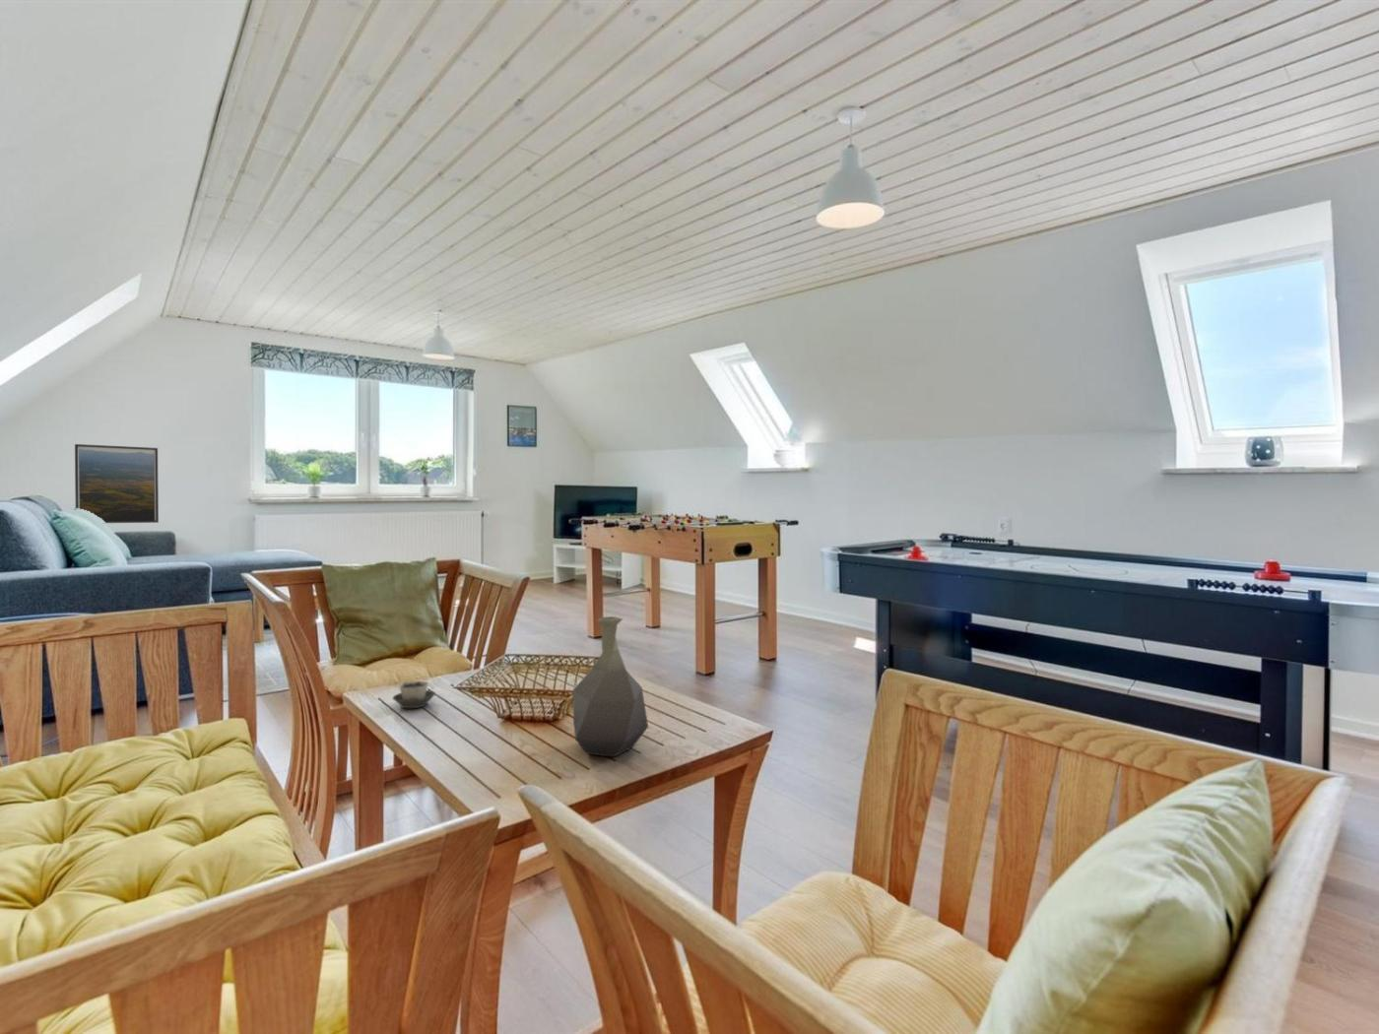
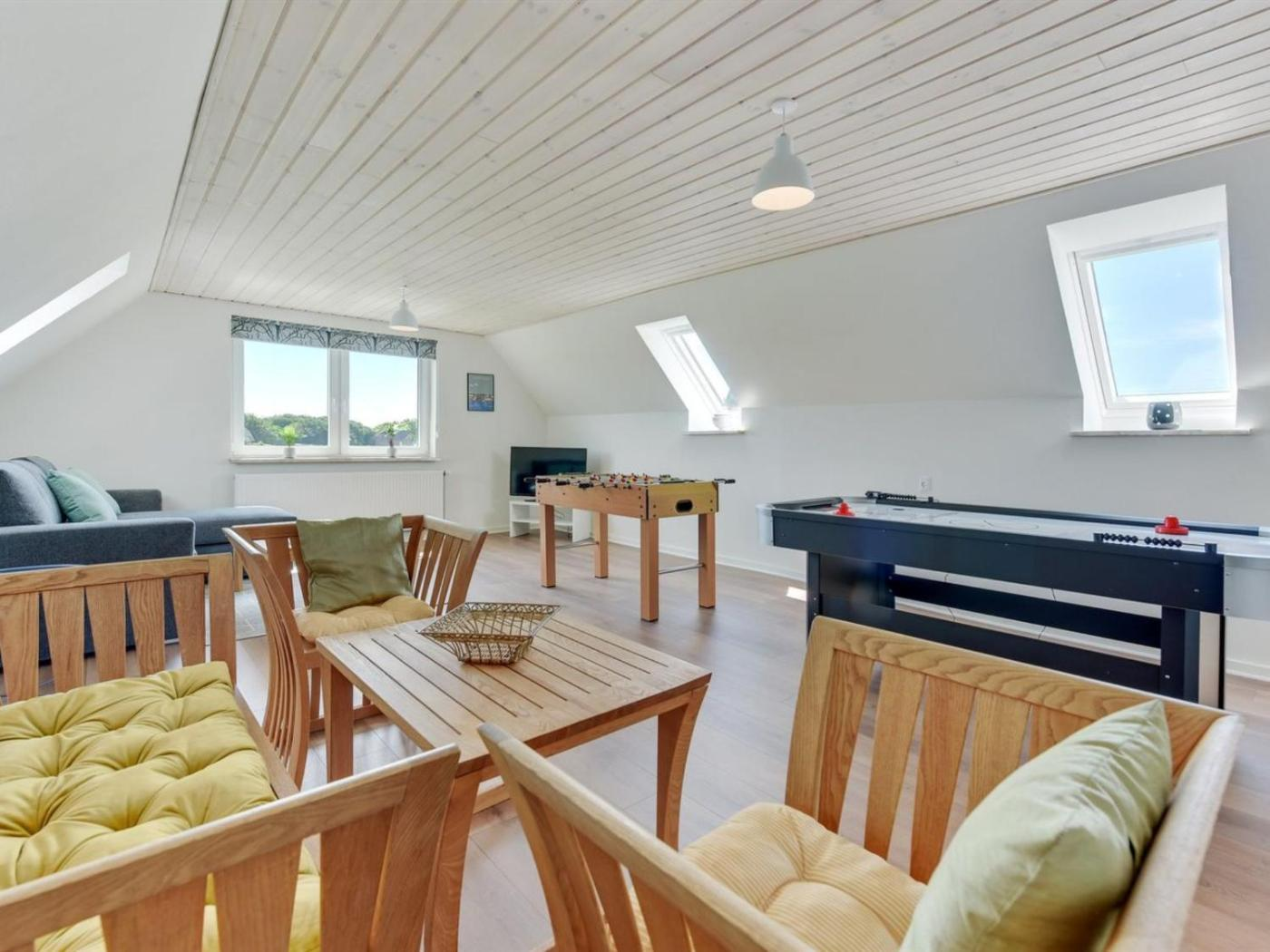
- vase [572,616,649,758]
- cup [391,681,437,709]
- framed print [74,443,160,524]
